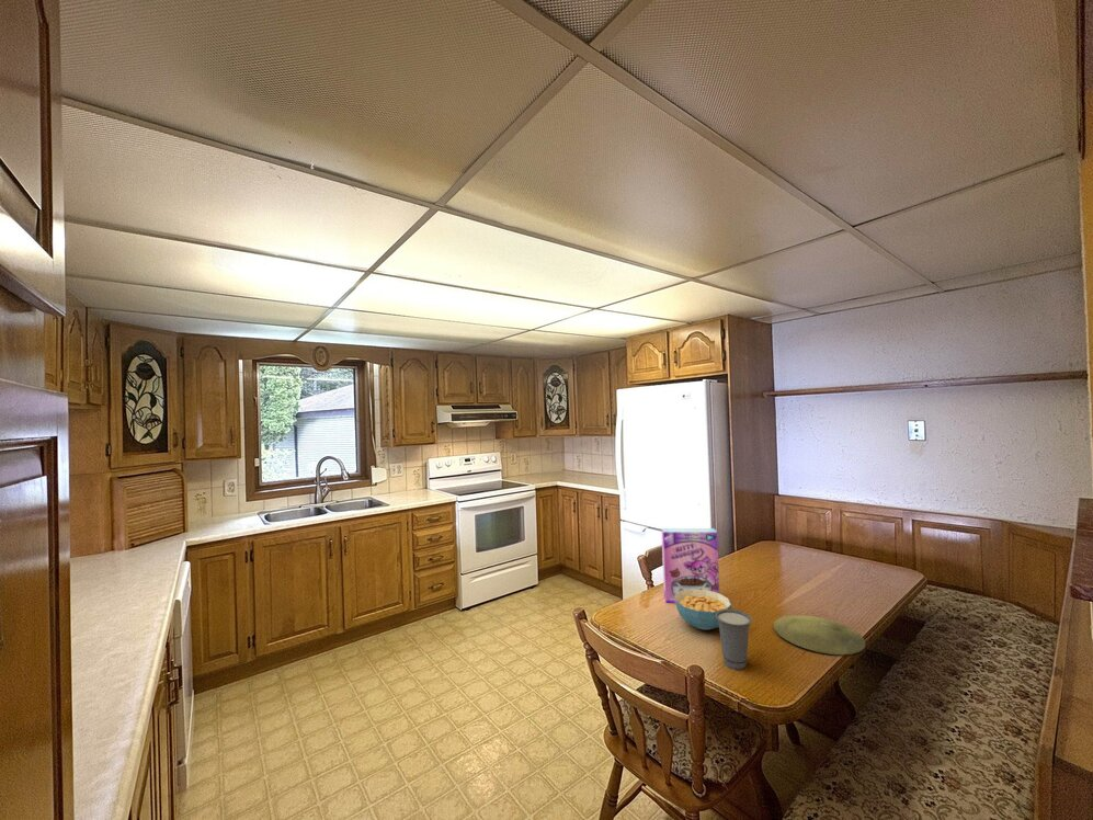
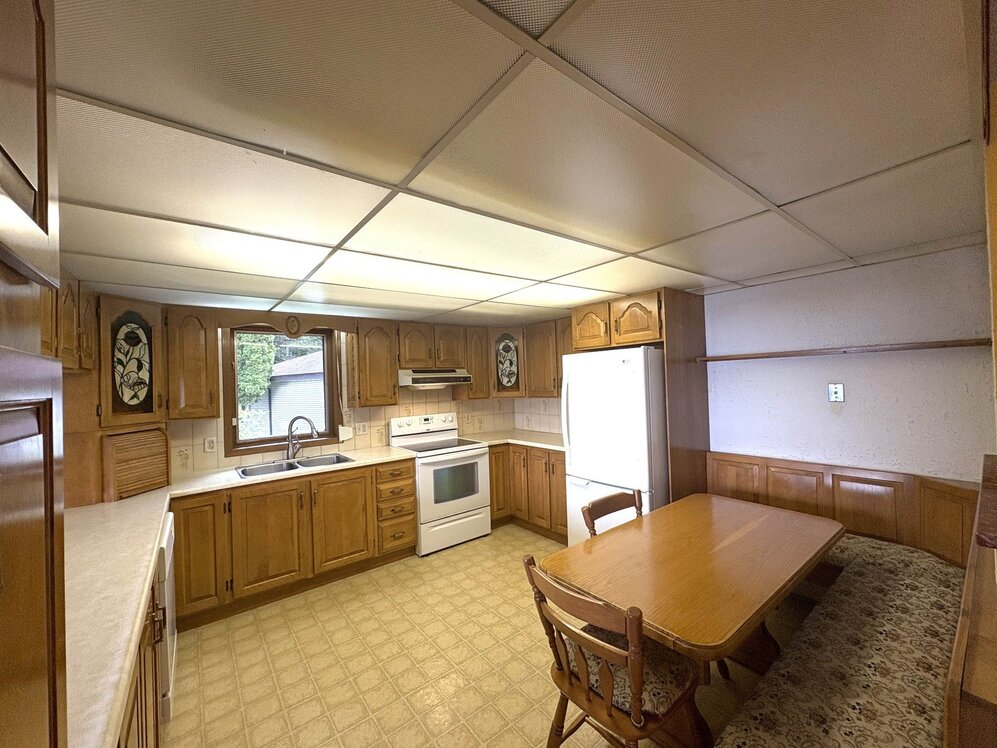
- plate [773,614,866,656]
- cereal bowl [675,589,732,631]
- cup [715,608,753,671]
- cereal box [660,527,720,604]
